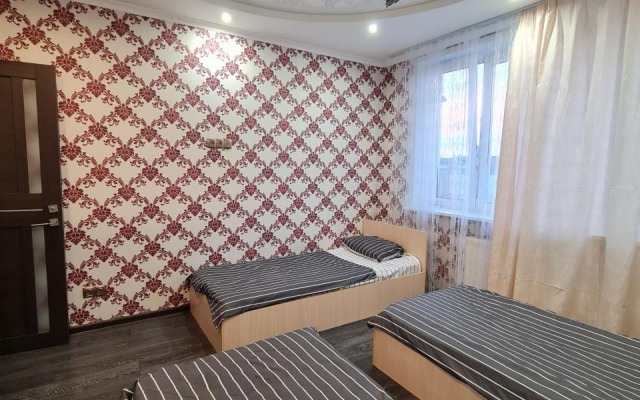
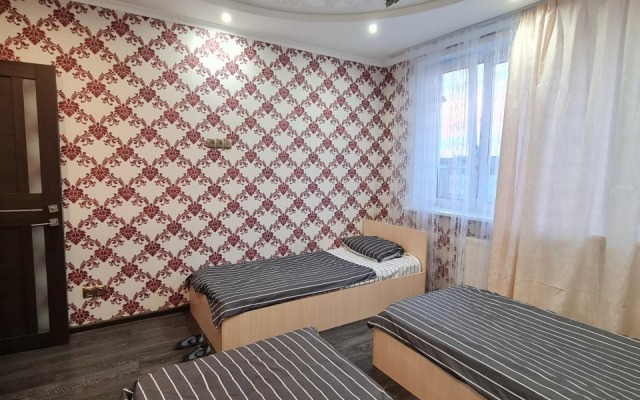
+ sneaker [175,332,211,362]
